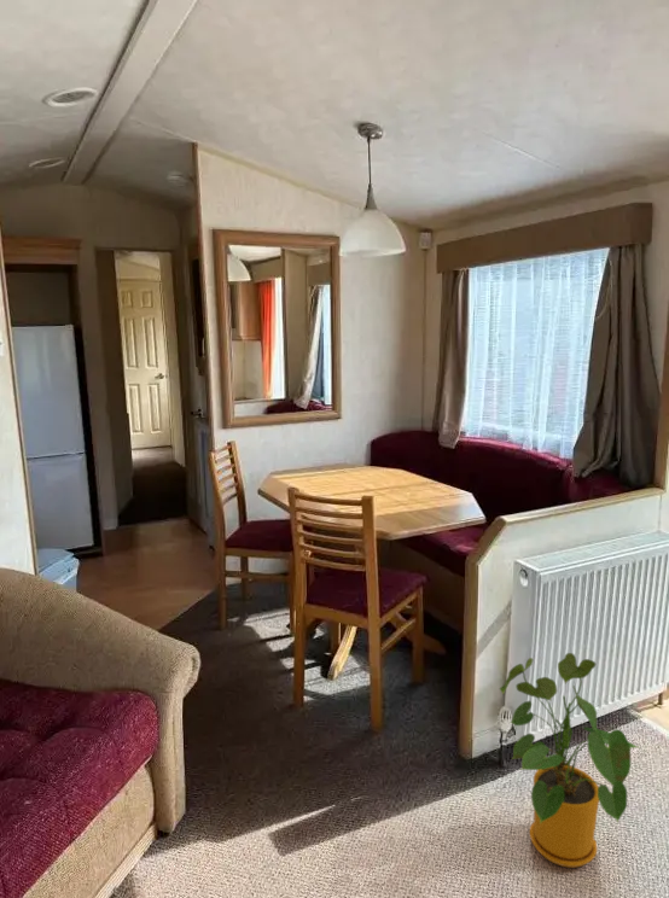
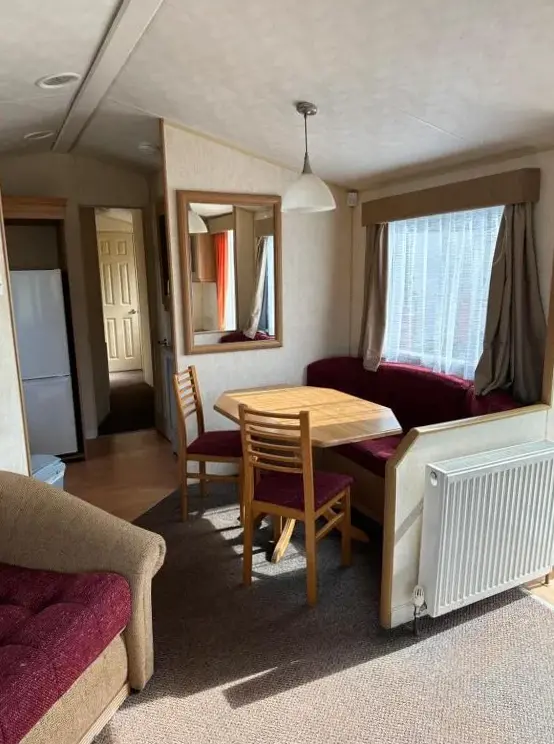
- house plant [499,652,642,869]
